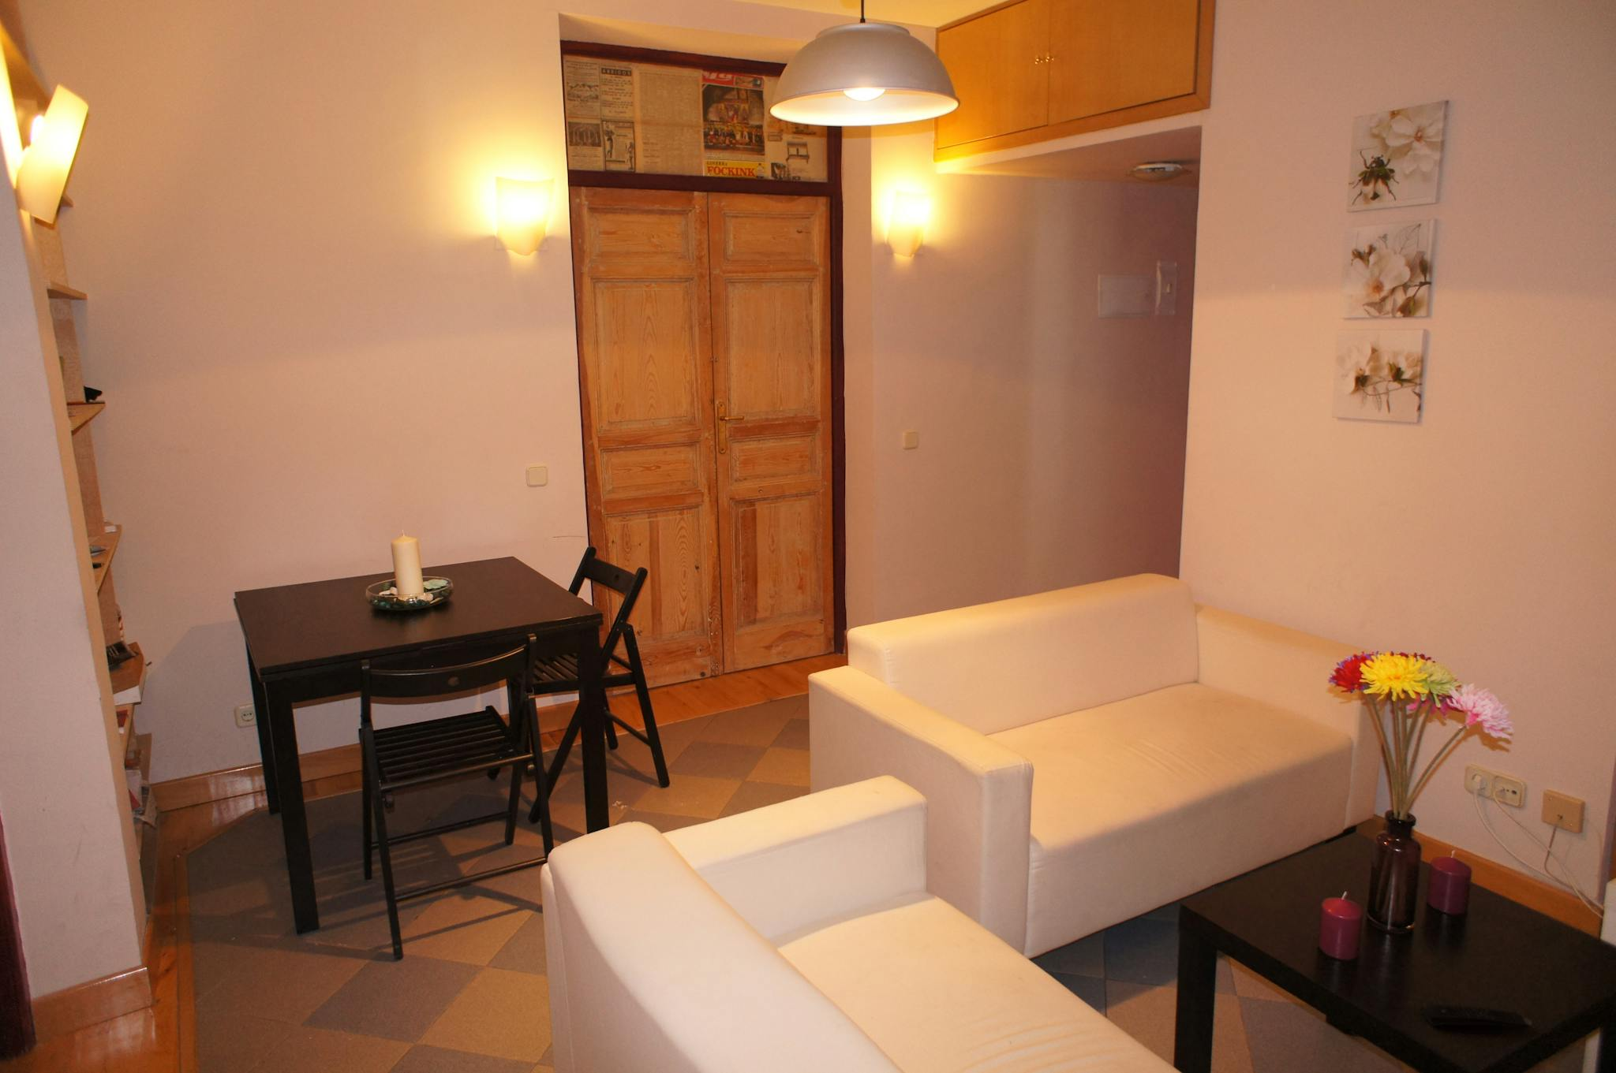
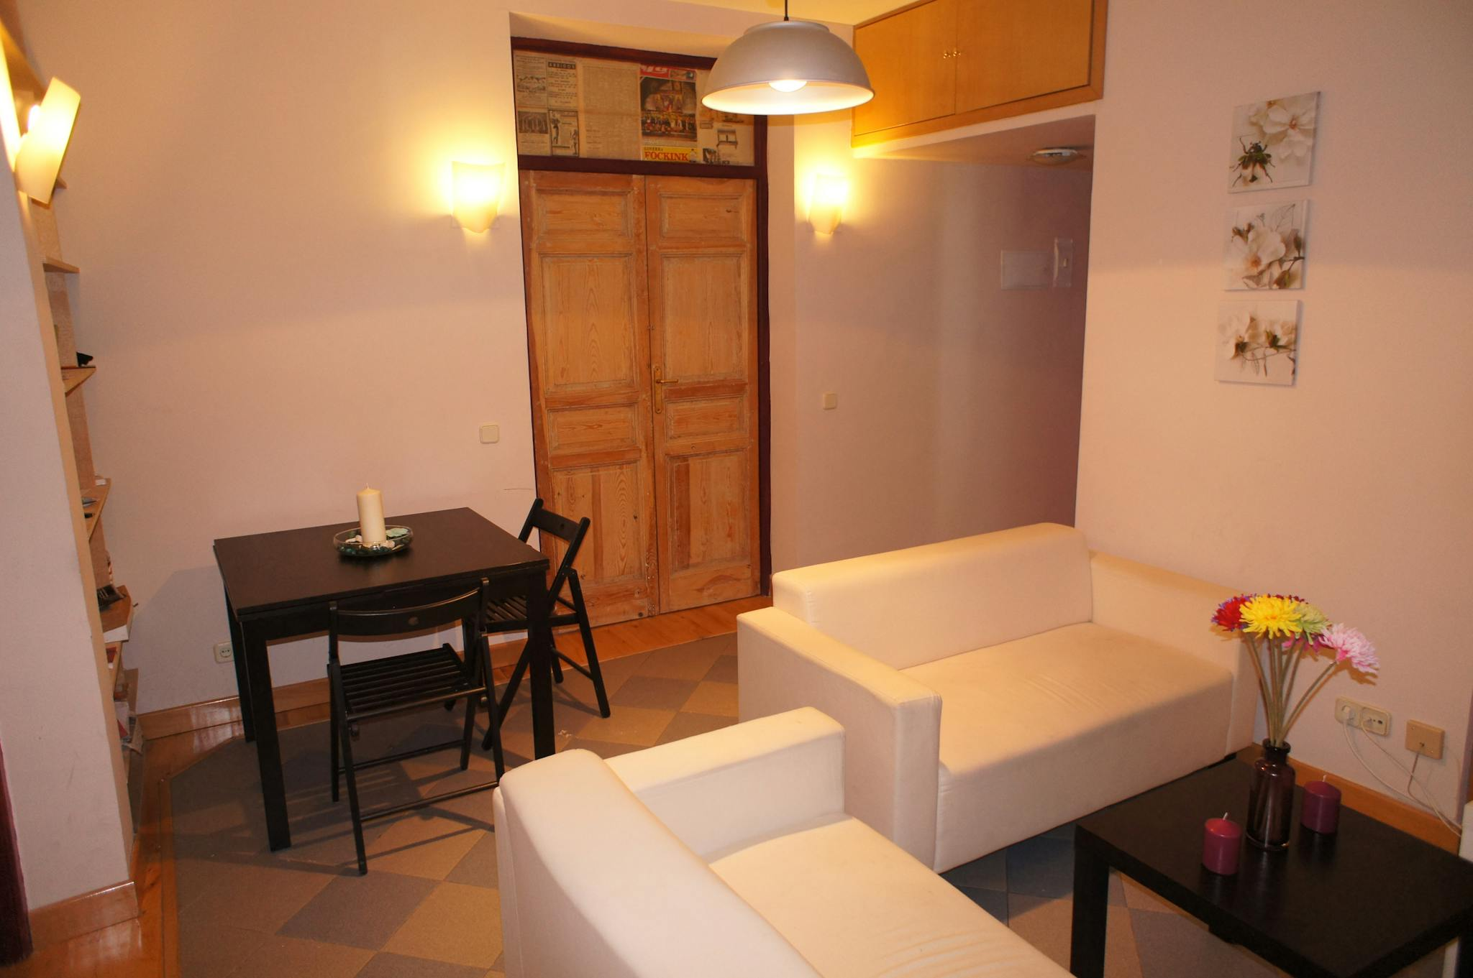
- remote control [1421,1004,1533,1030]
